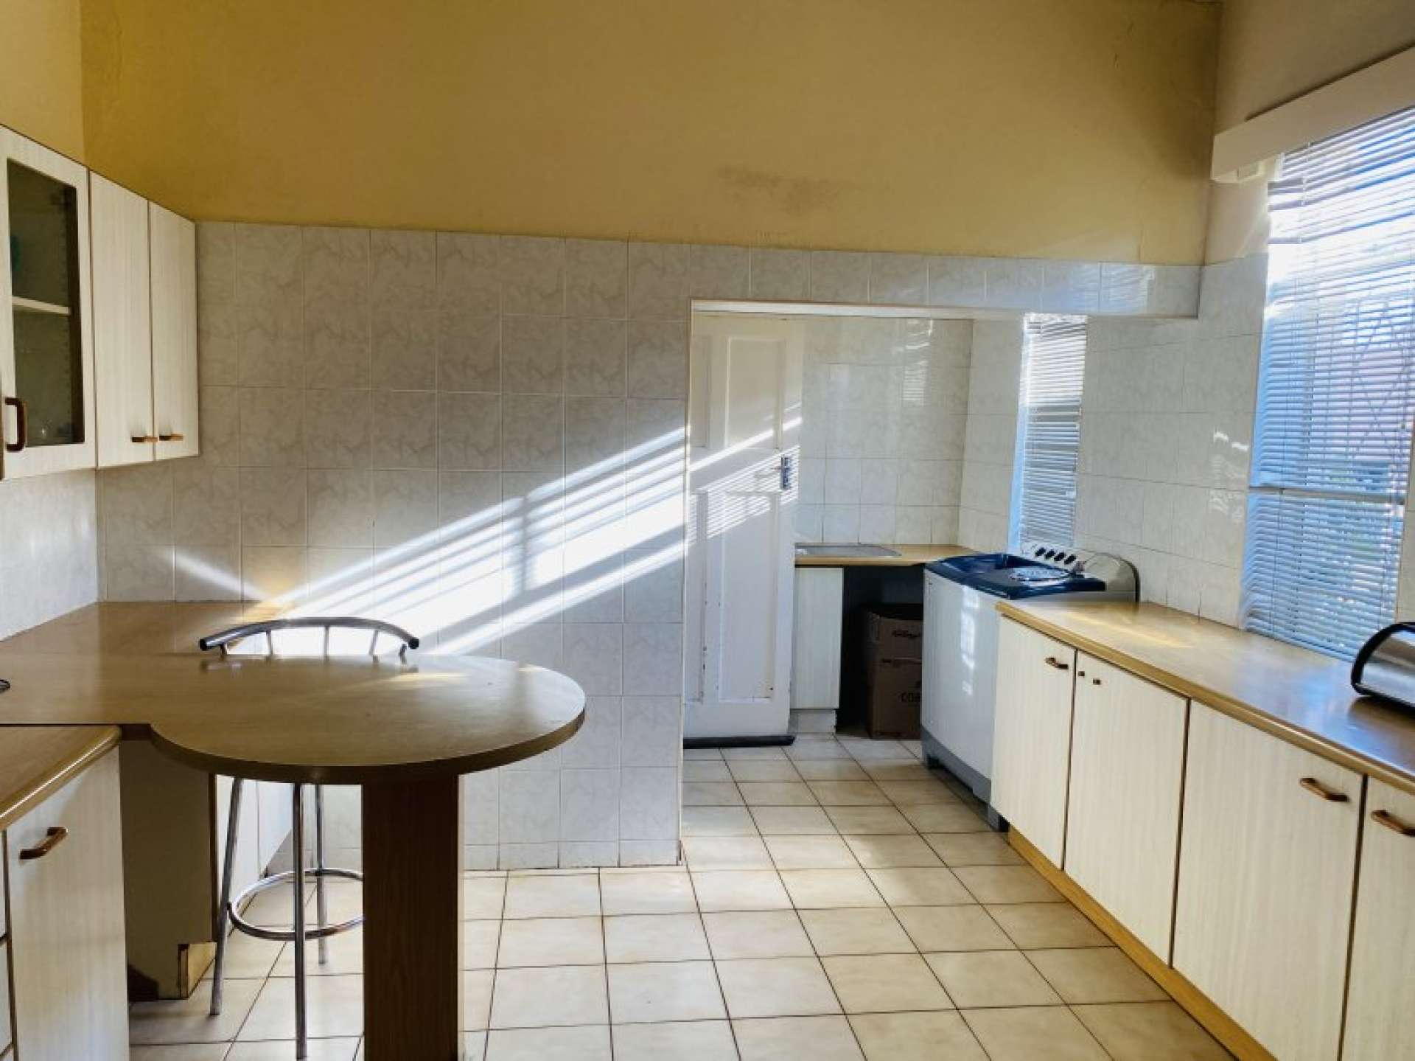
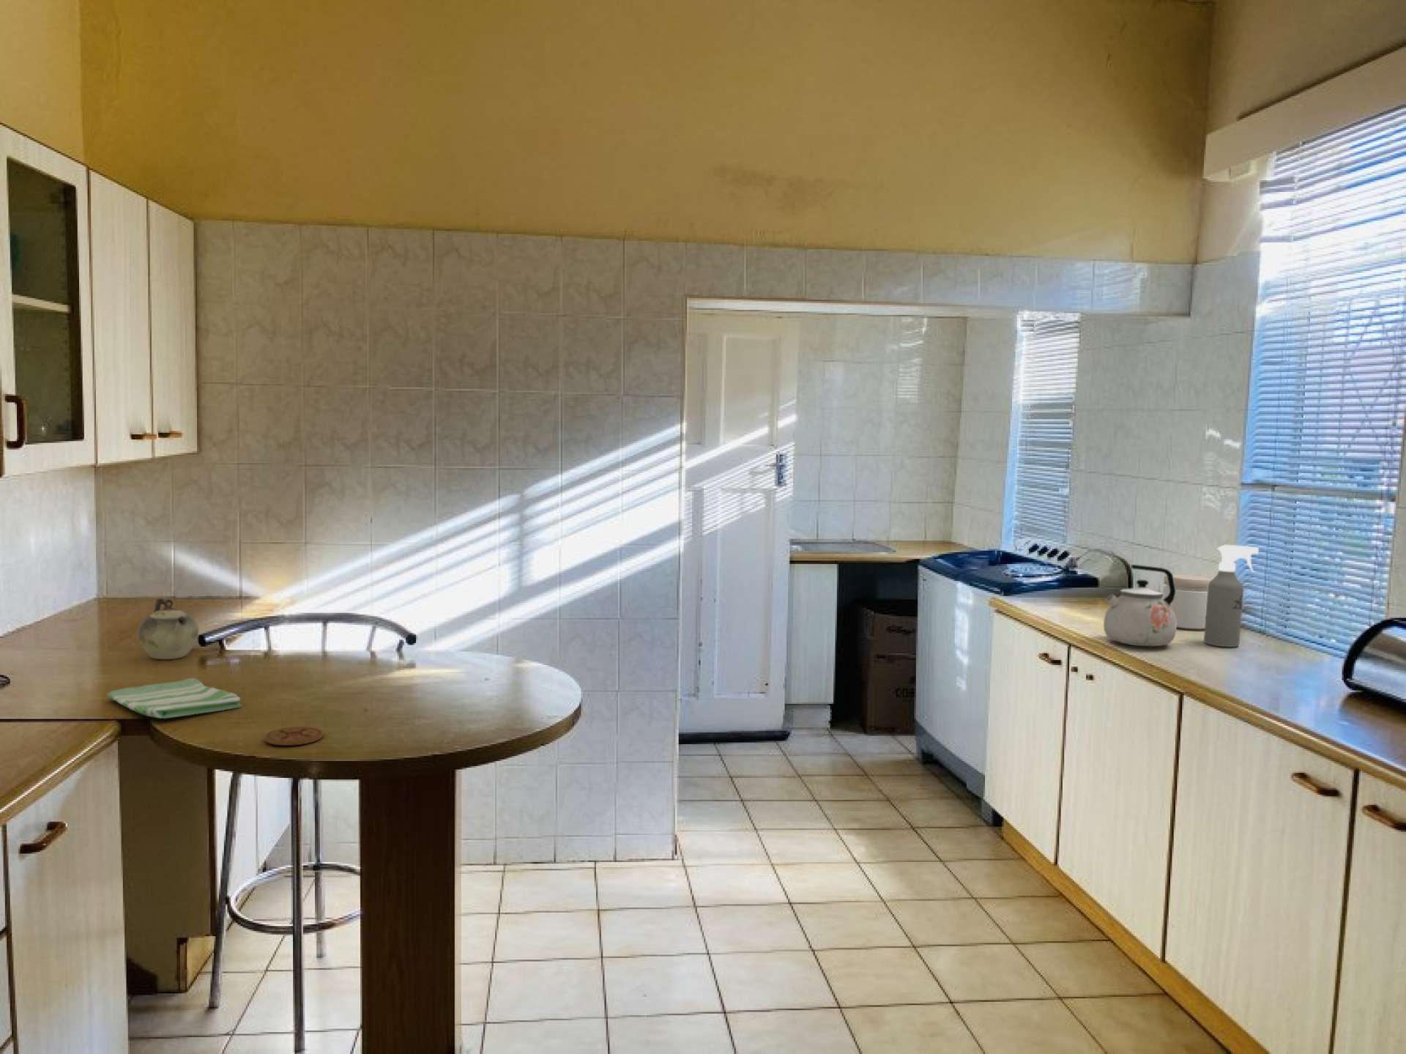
+ spray bottle [1203,545,1260,648]
+ dish towel [106,676,242,720]
+ coaster [263,726,323,746]
+ kettle [1103,564,1177,648]
+ jar [1162,574,1213,630]
+ teapot [137,598,200,660]
